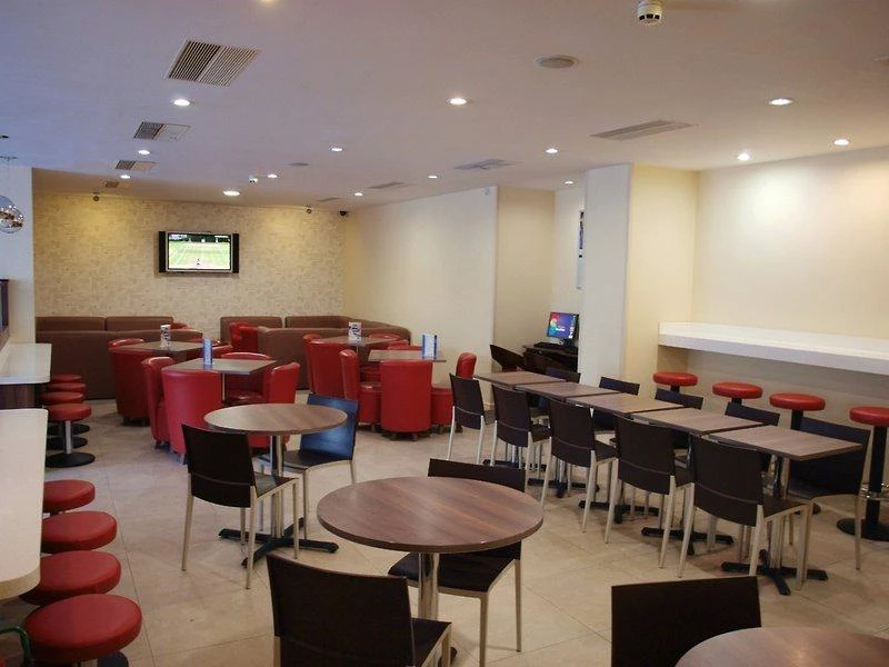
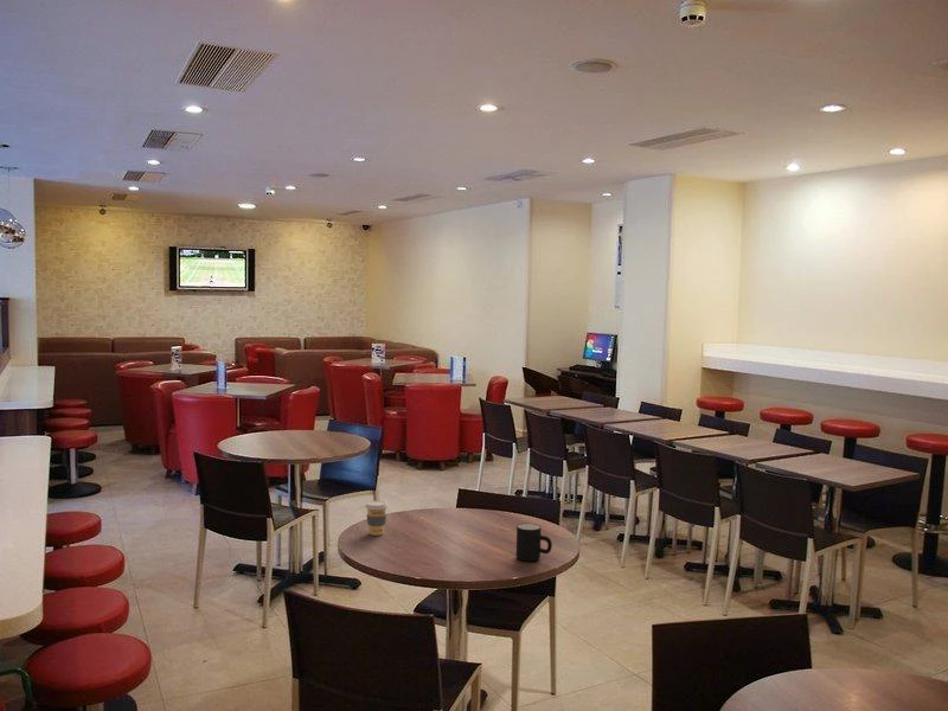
+ coffee cup [364,500,390,537]
+ mug [515,523,553,562]
